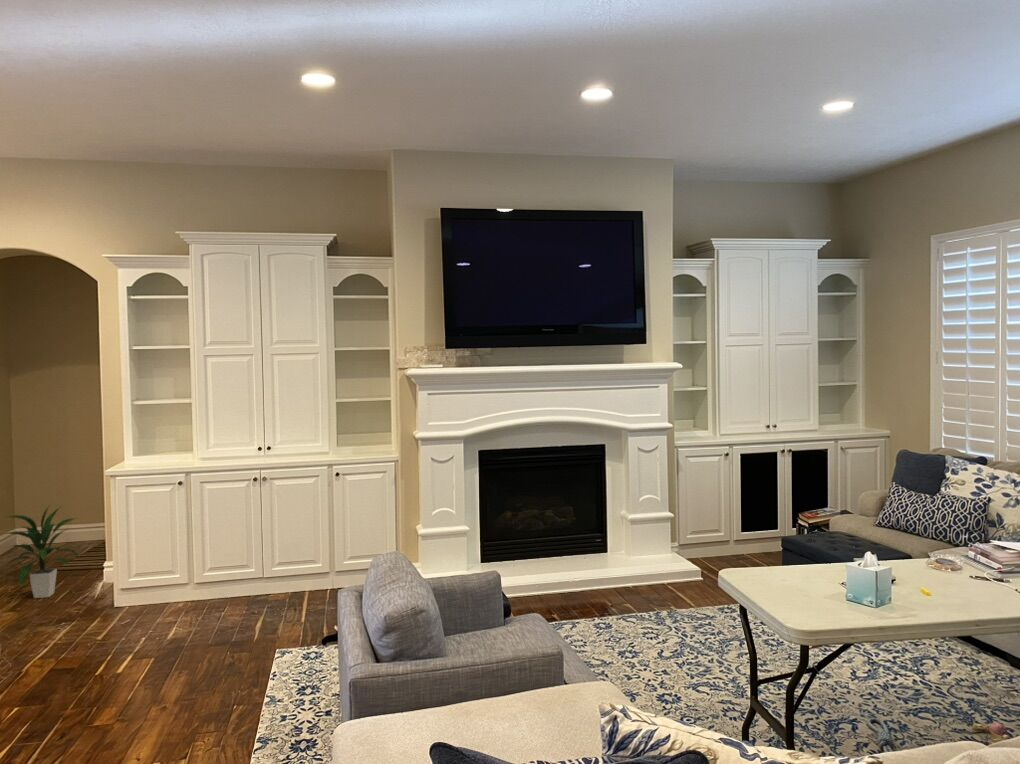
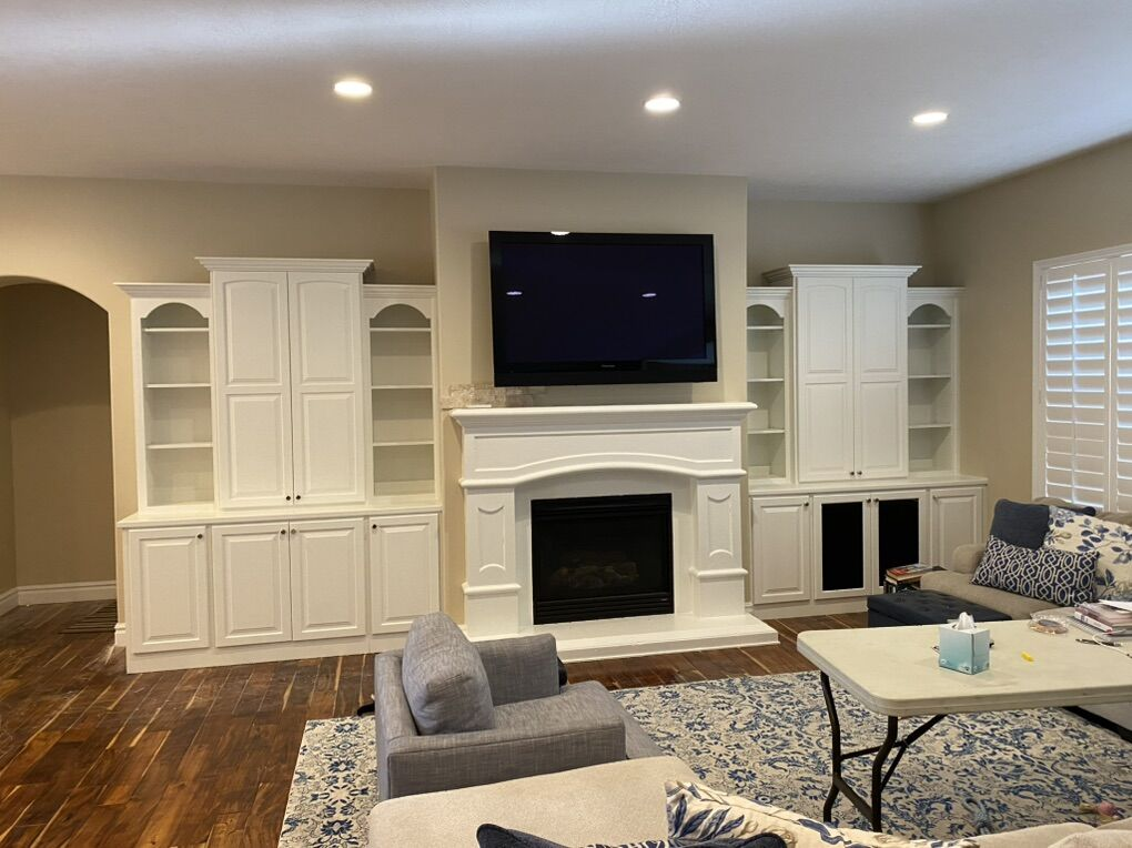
- indoor plant [3,503,82,599]
